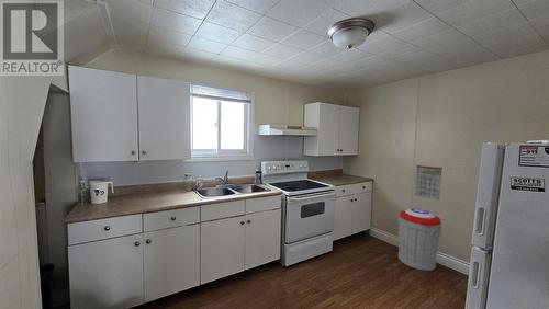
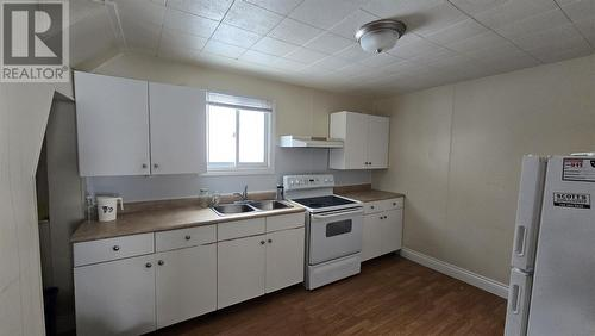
- trash can [396,207,442,272]
- calendar [414,159,444,202]
